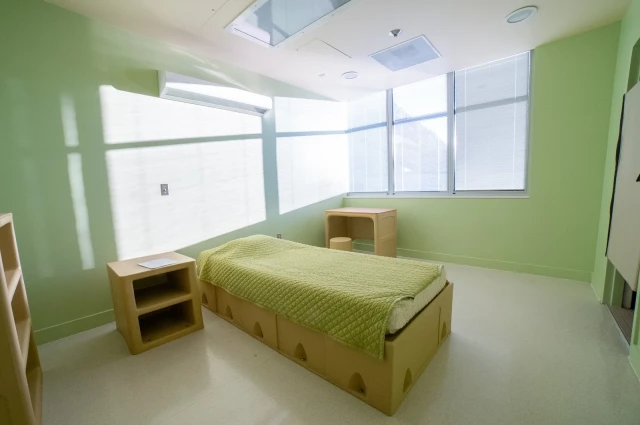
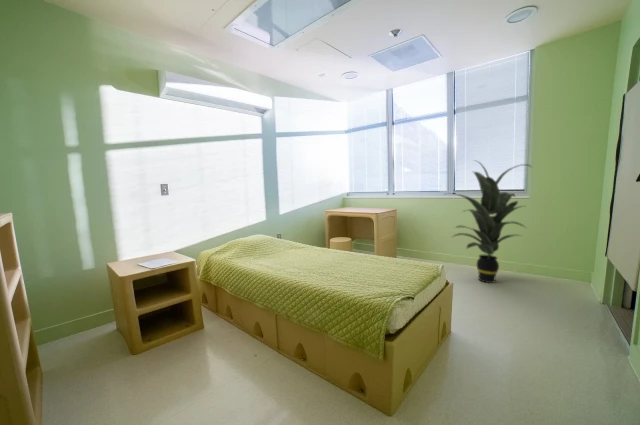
+ indoor plant [442,159,534,284]
